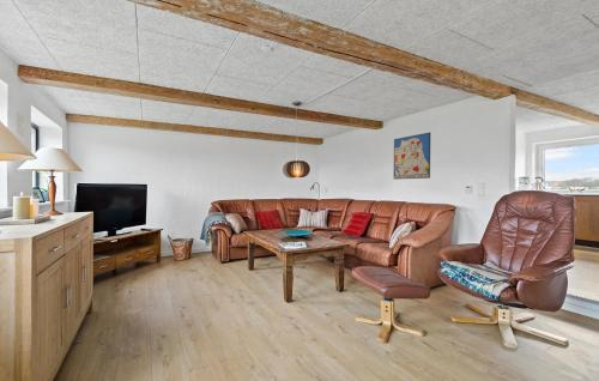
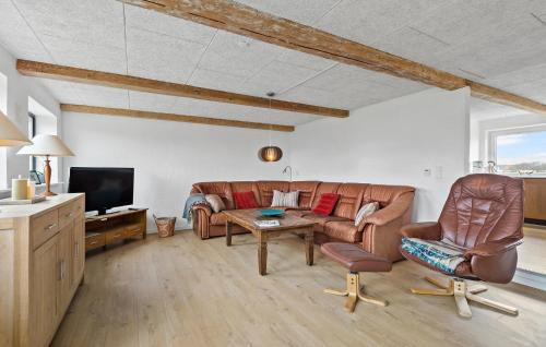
- wall art [393,132,431,180]
